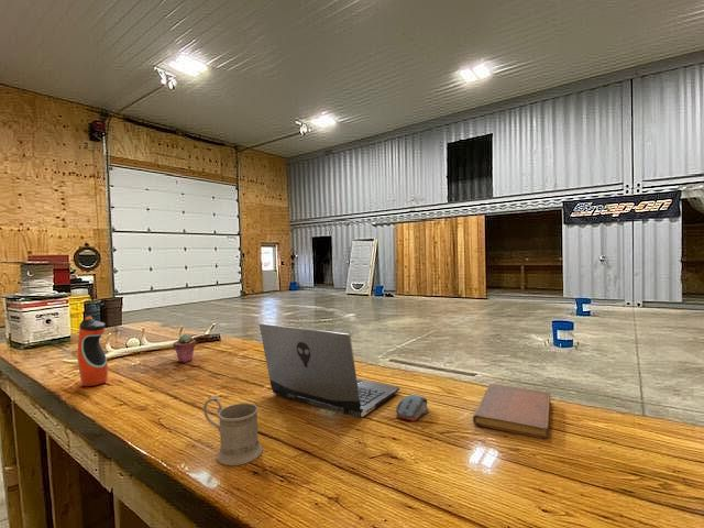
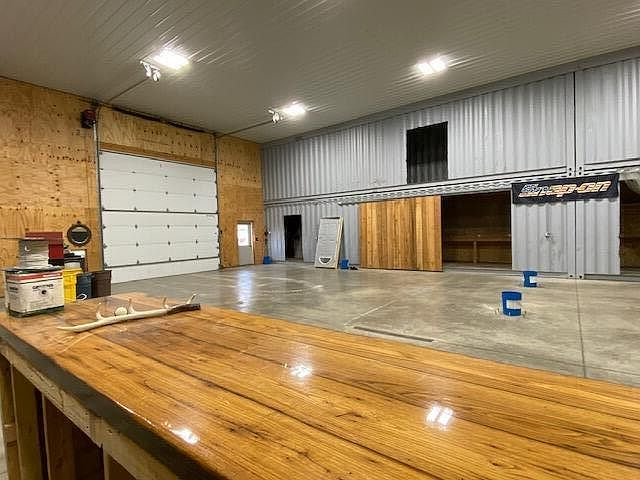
- notebook [472,383,551,440]
- mug [202,395,264,466]
- laptop computer [258,322,400,418]
- water bottle [76,315,109,387]
- potted succulent [172,333,197,363]
- computer mouse [395,394,429,422]
